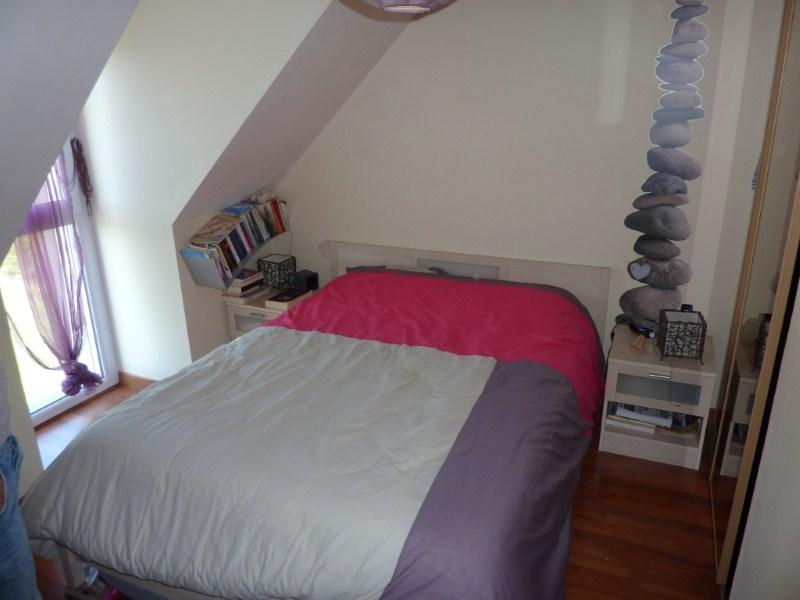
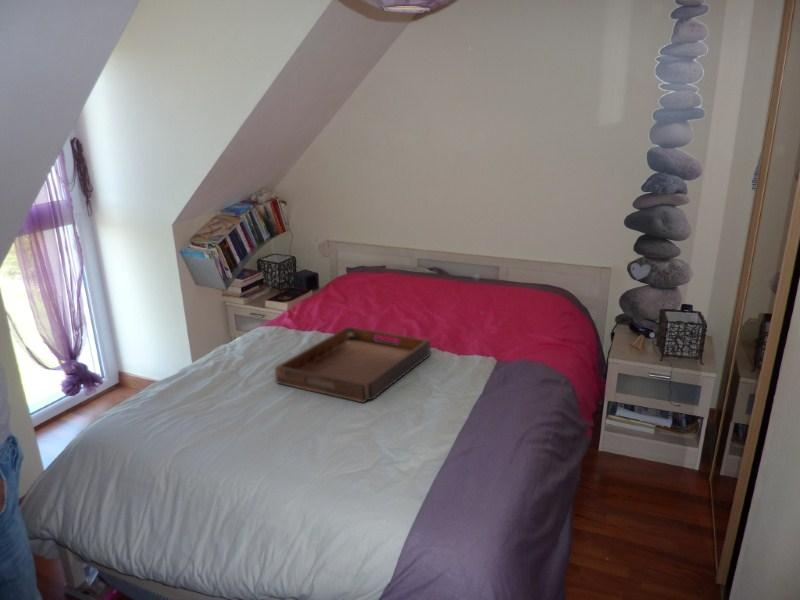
+ serving tray [274,326,431,404]
